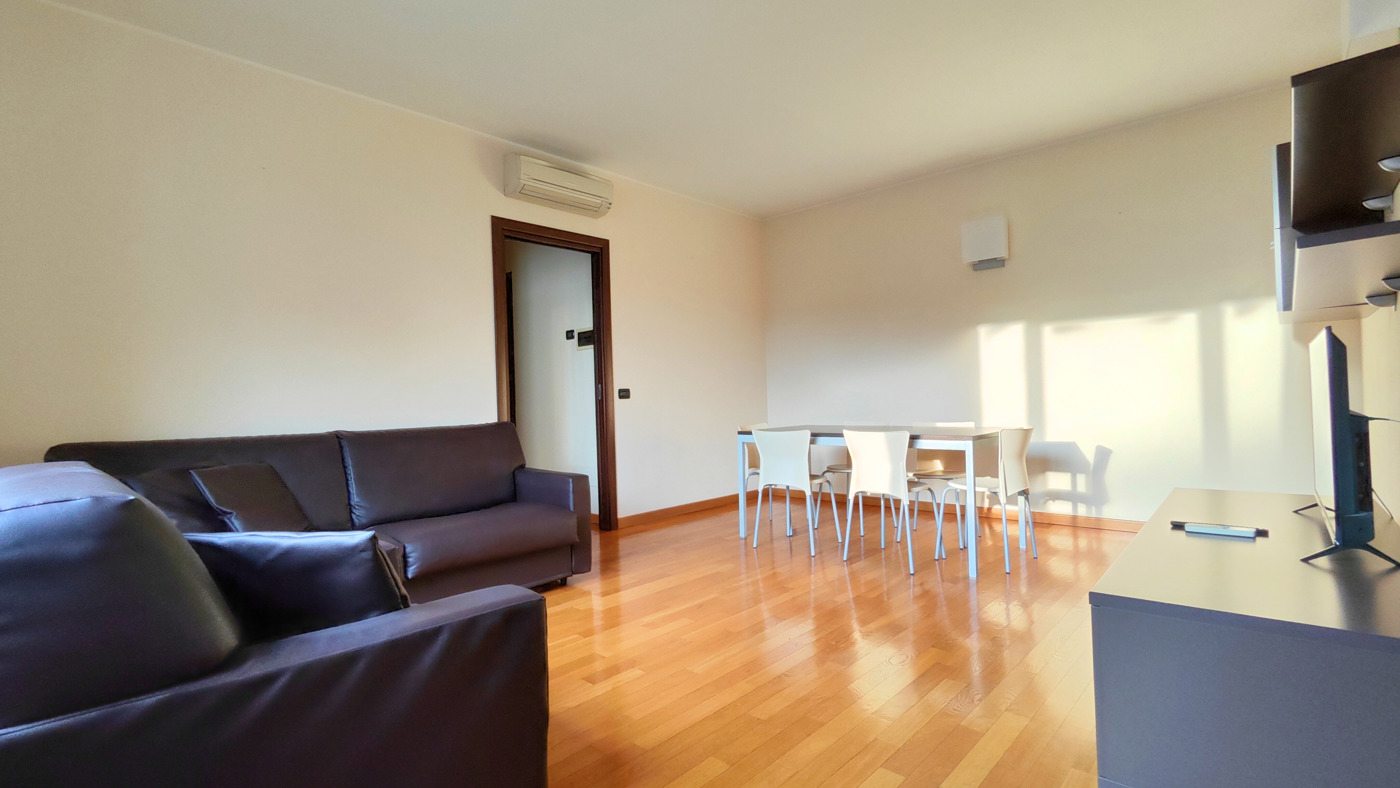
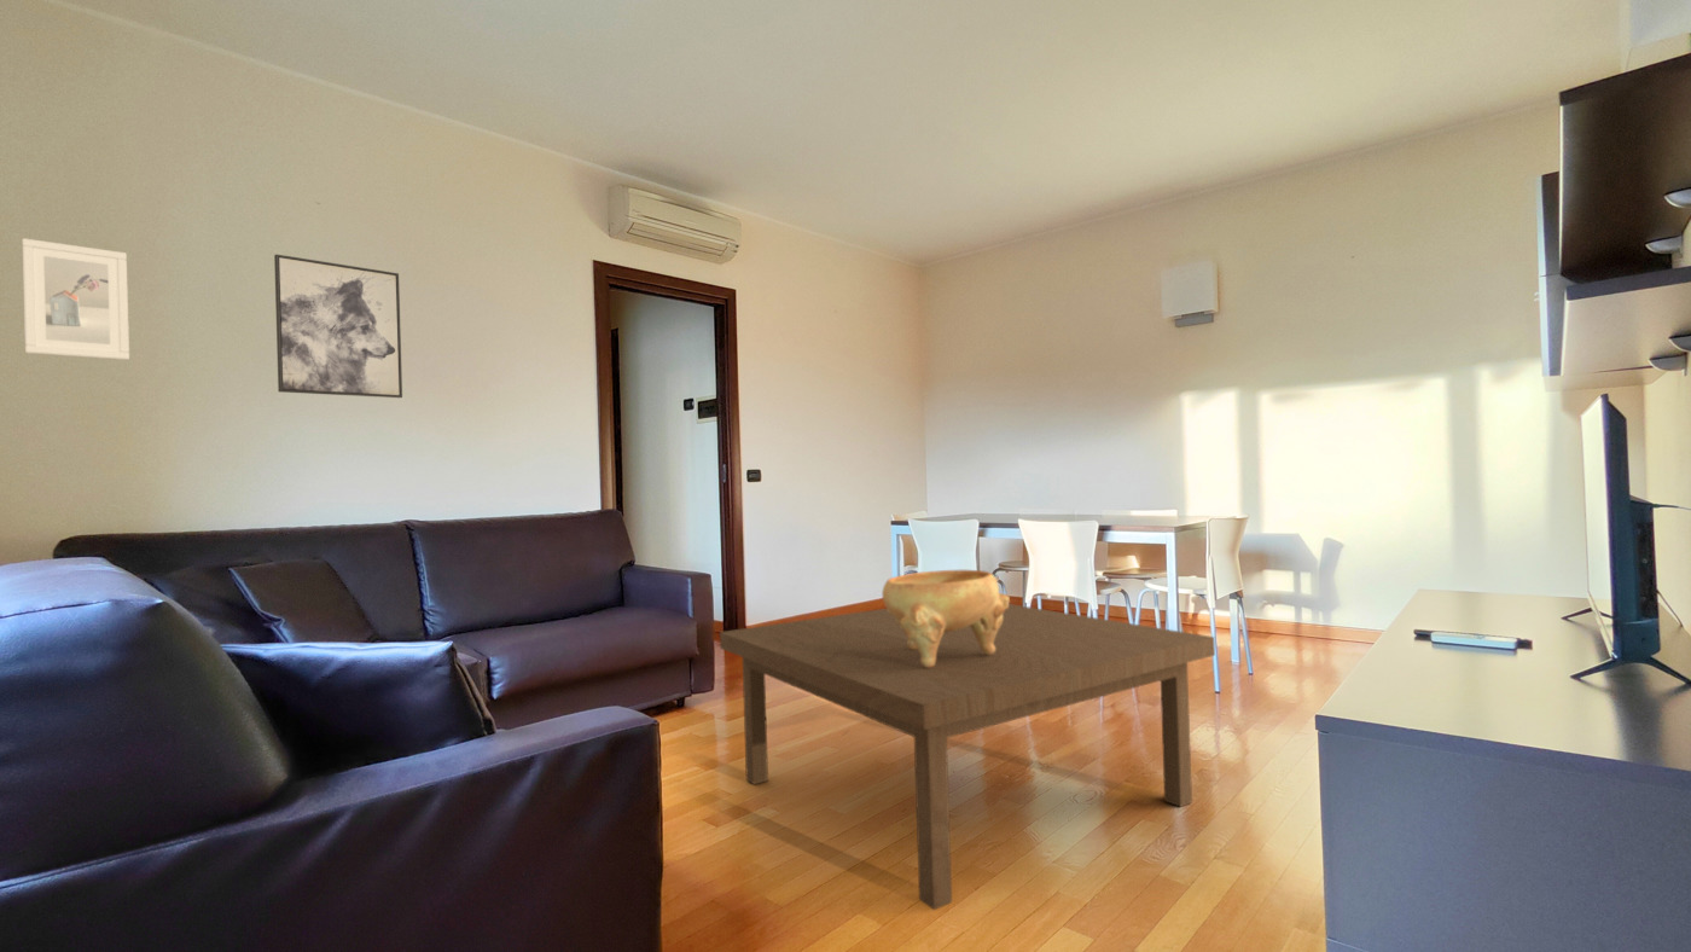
+ wall art [273,254,403,399]
+ decorative bowl [881,569,1011,668]
+ coffee table [719,603,1216,911]
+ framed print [21,237,130,361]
